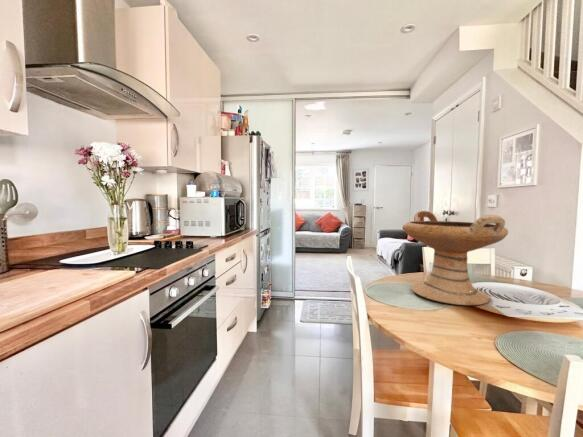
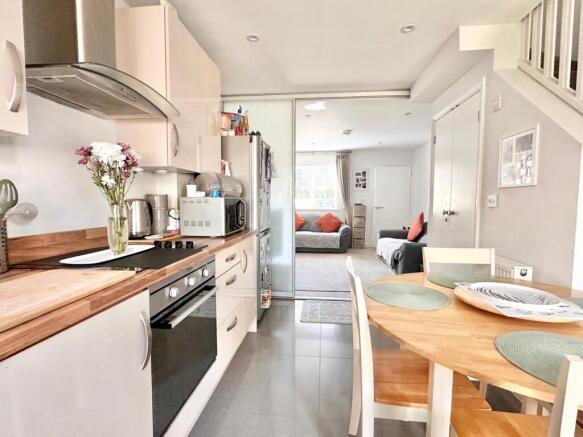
- decorative bowl [402,210,509,306]
